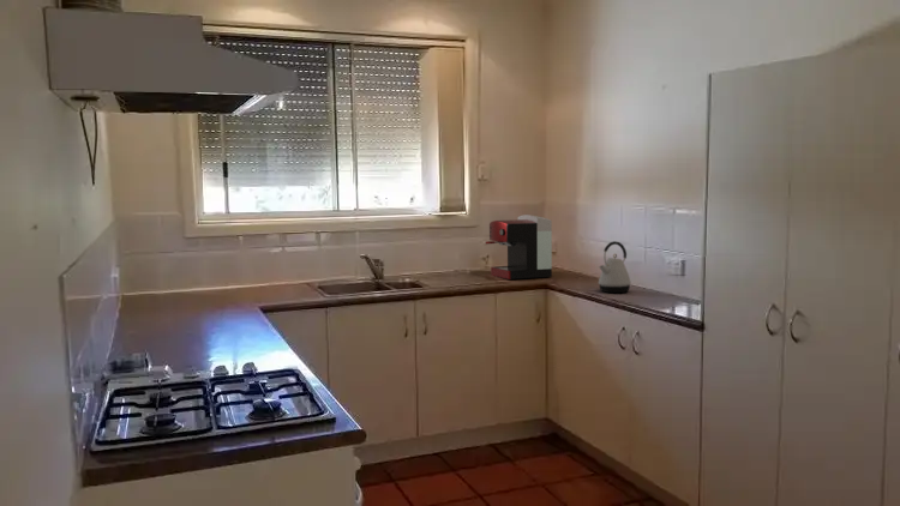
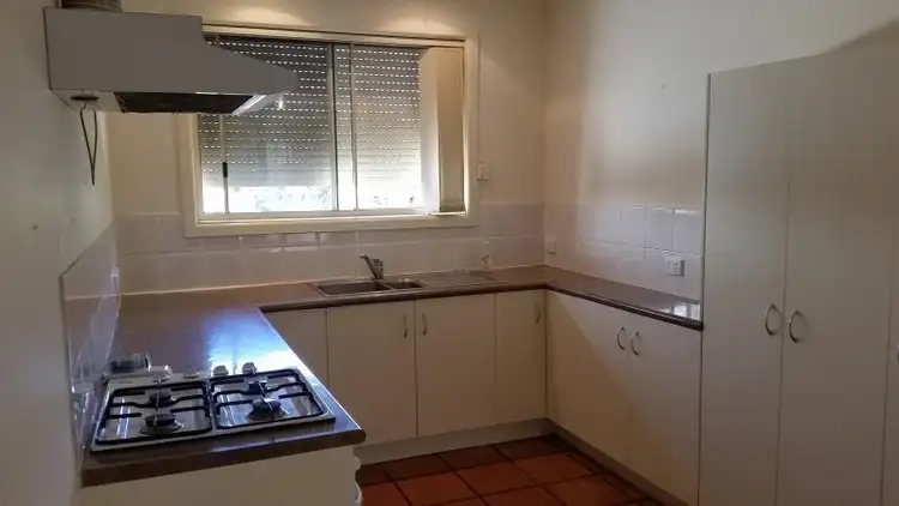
- kettle [598,240,632,294]
- coffee maker [485,213,553,281]
